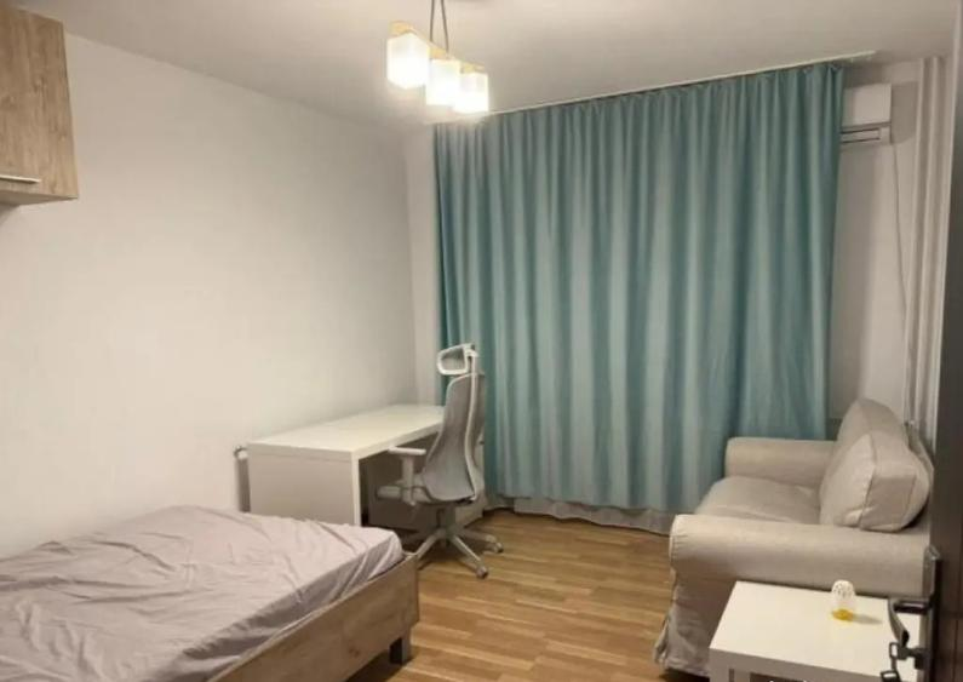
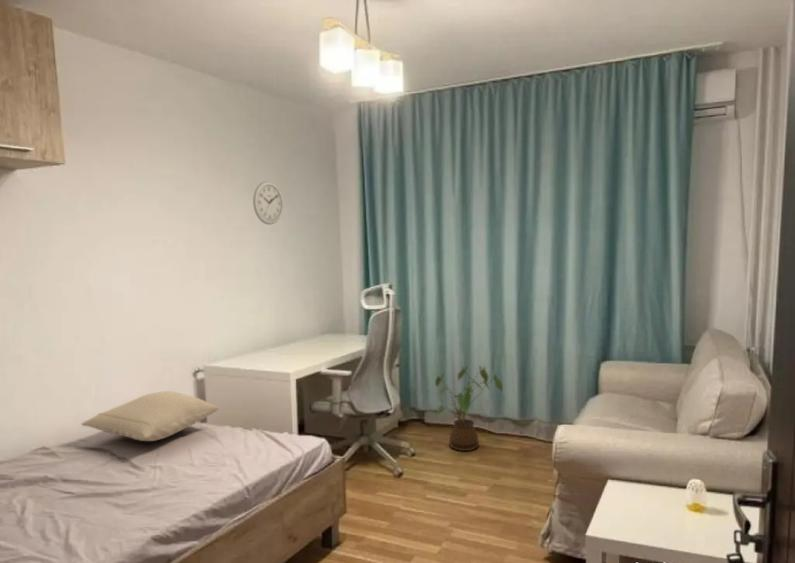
+ wall clock [252,180,284,226]
+ house plant [434,365,504,452]
+ pillow [80,390,220,442]
